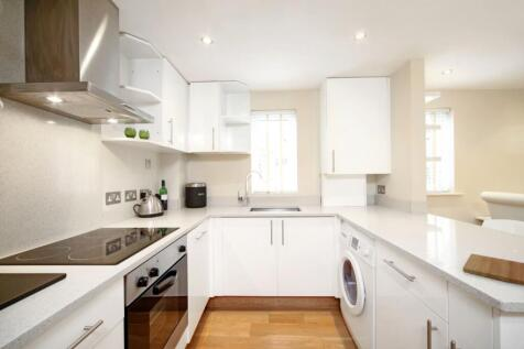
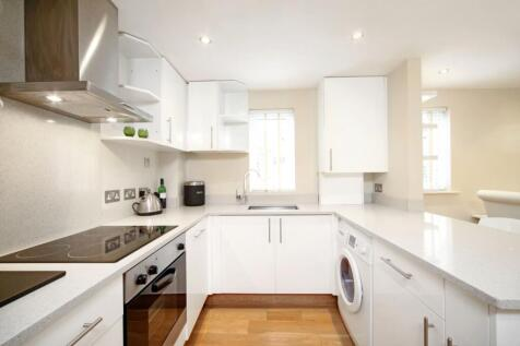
- cutting board [462,253,524,286]
